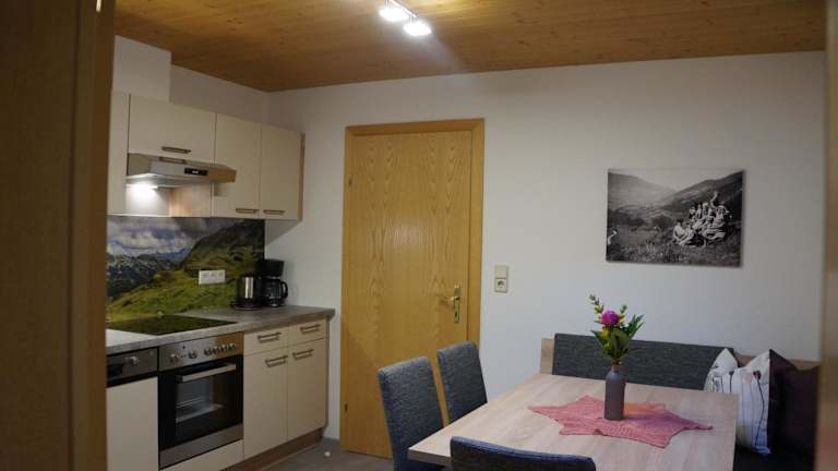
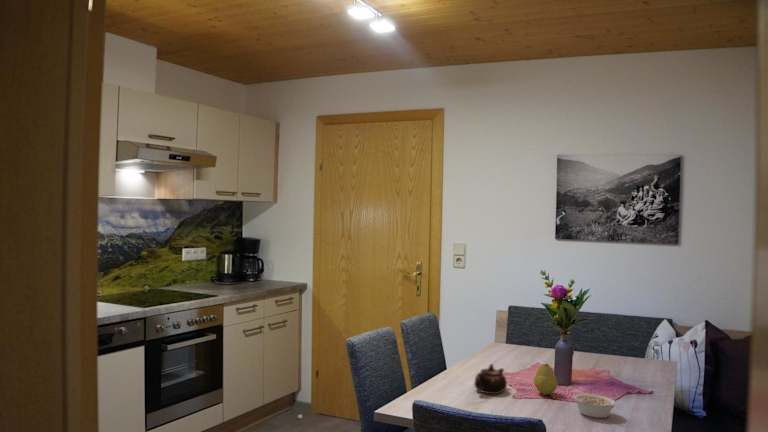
+ fruit [533,363,558,396]
+ teapot [473,363,508,395]
+ legume [572,393,617,419]
